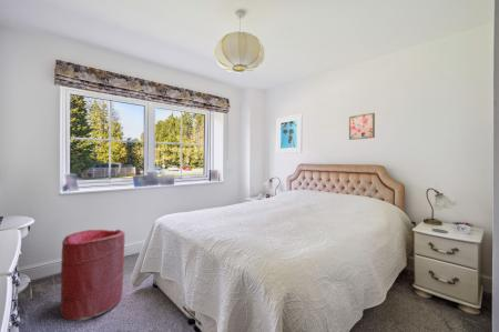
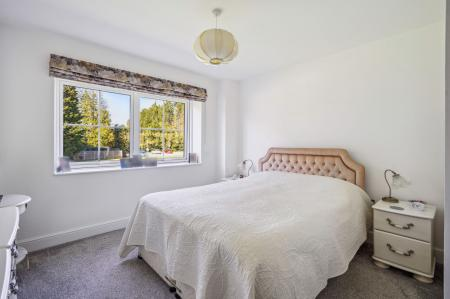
- wall art [348,112,376,141]
- laundry hamper [59,229,125,322]
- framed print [276,113,303,154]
